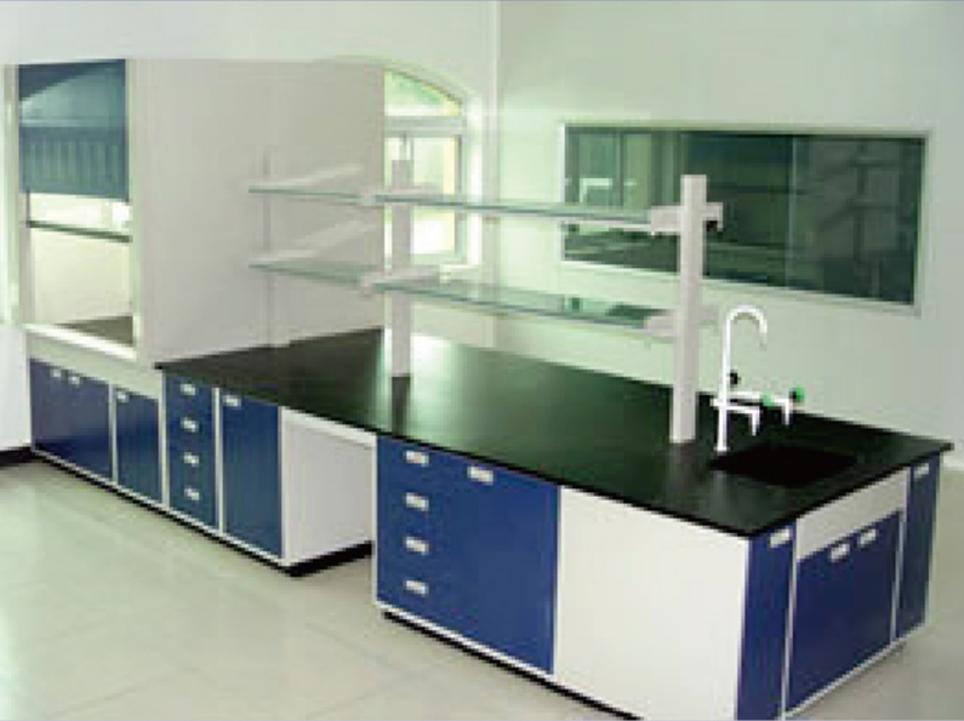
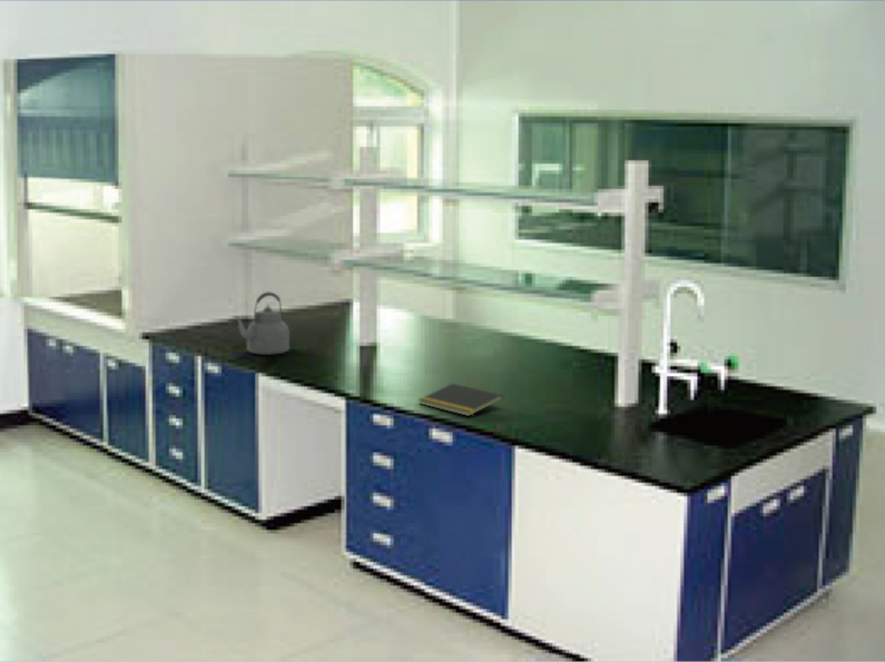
+ notepad [417,383,504,417]
+ kettle [232,292,291,355]
